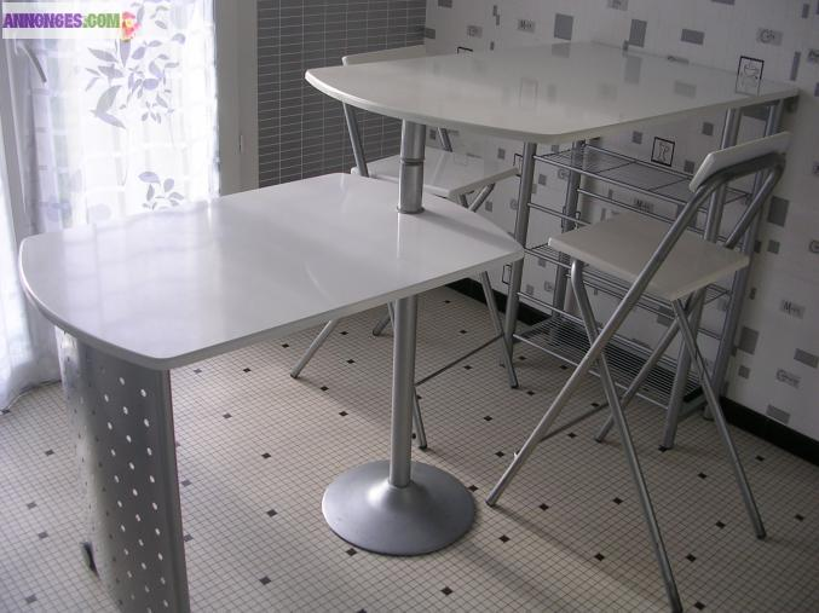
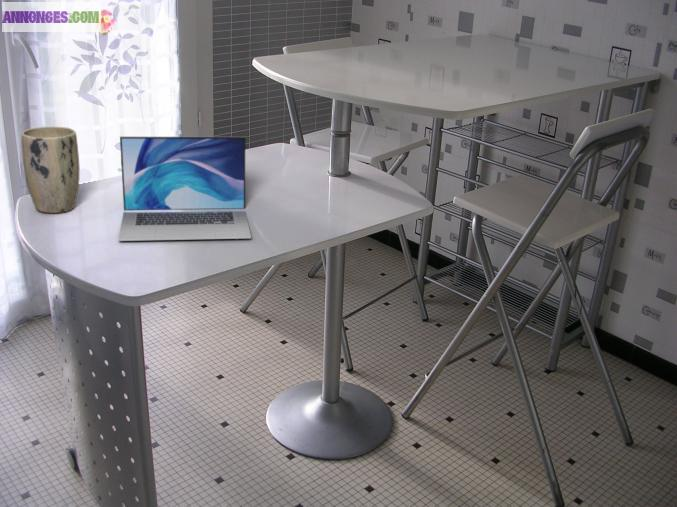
+ laptop [117,136,252,242]
+ plant pot [21,125,81,214]
